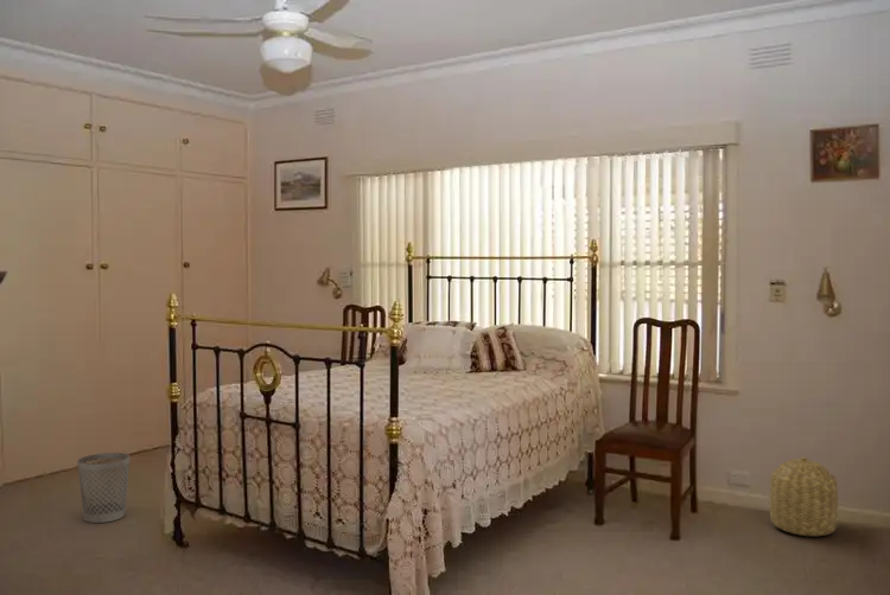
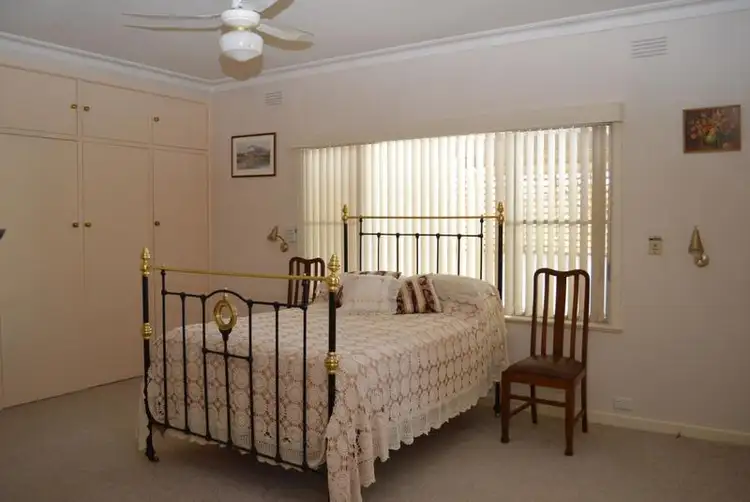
- basket [769,456,839,537]
- wastebasket [76,452,131,524]
